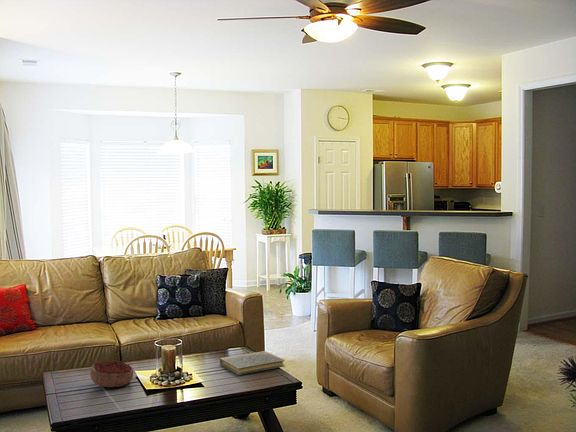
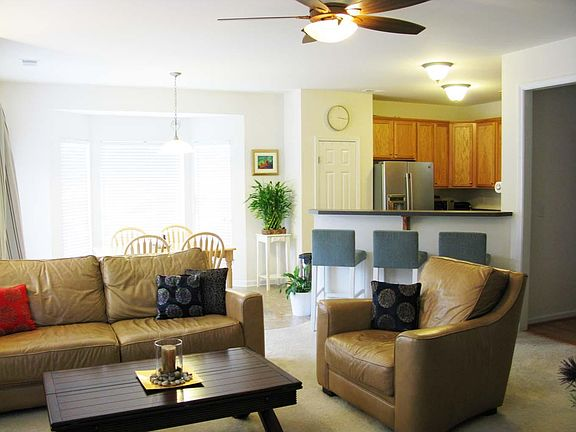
- decorative bowl [89,360,135,388]
- book [219,350,286,376]
